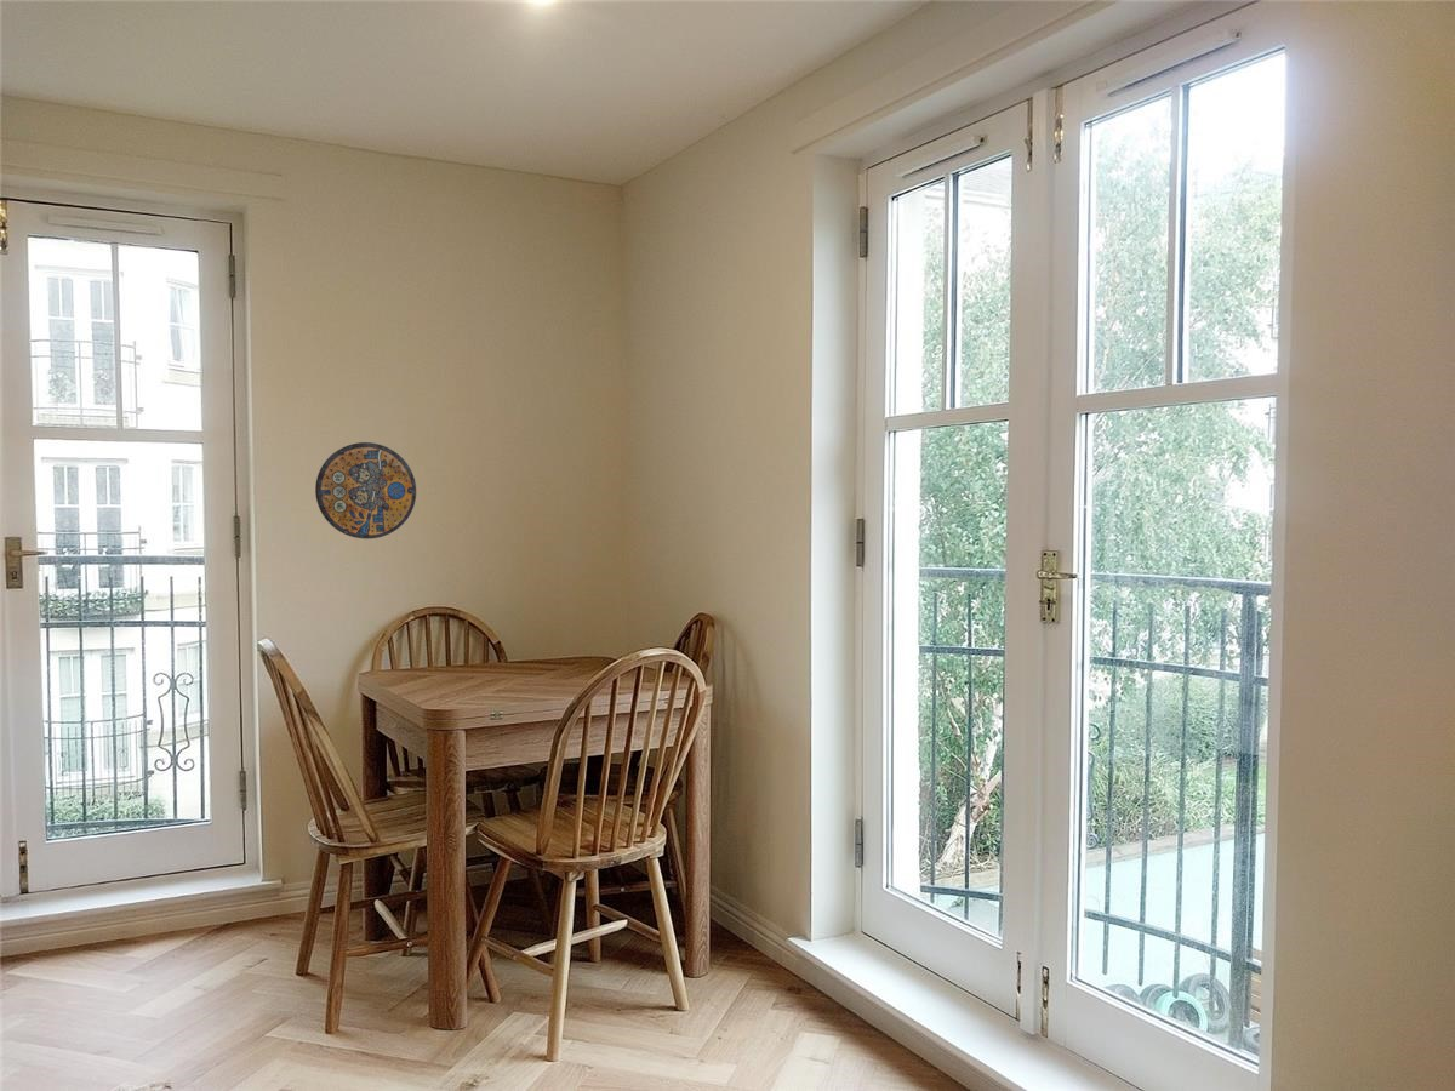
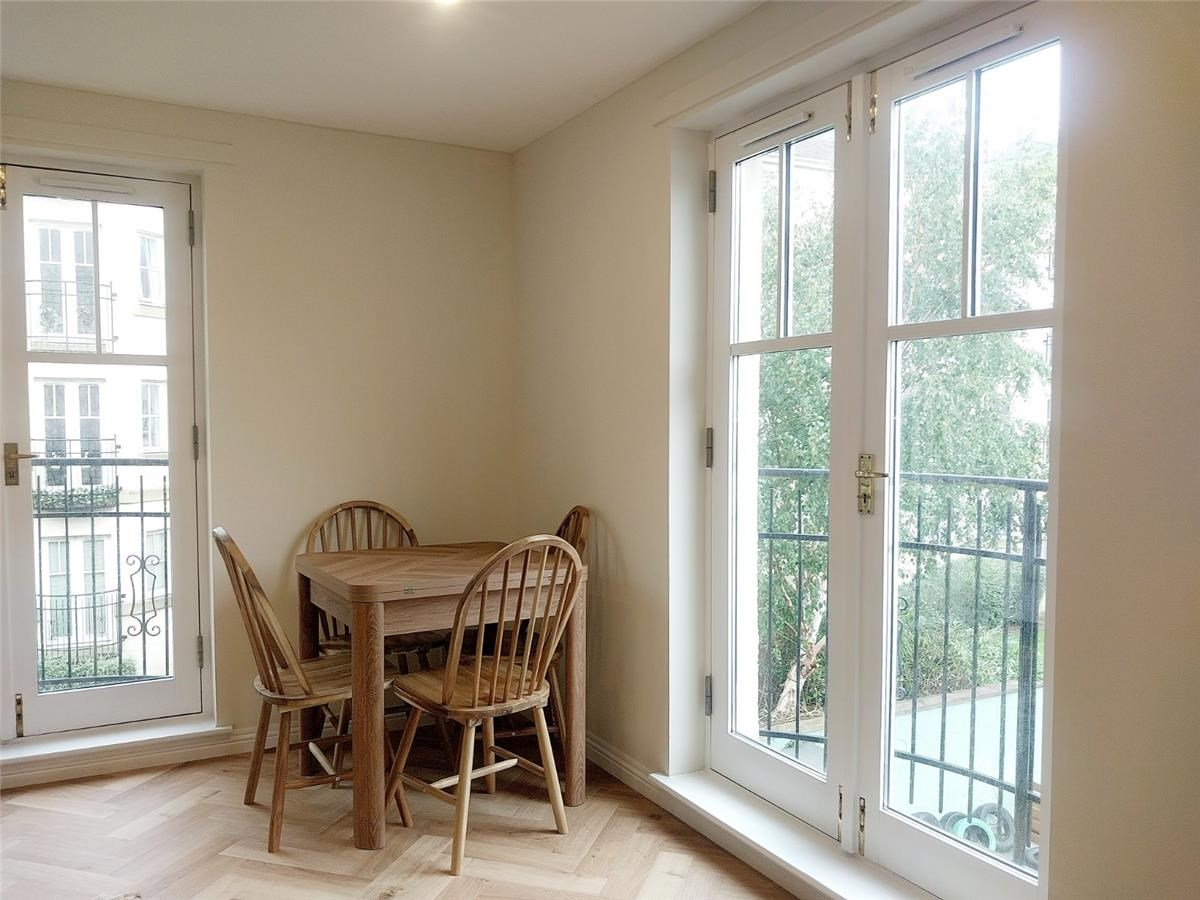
- manhole cover [314,441,417,541]
